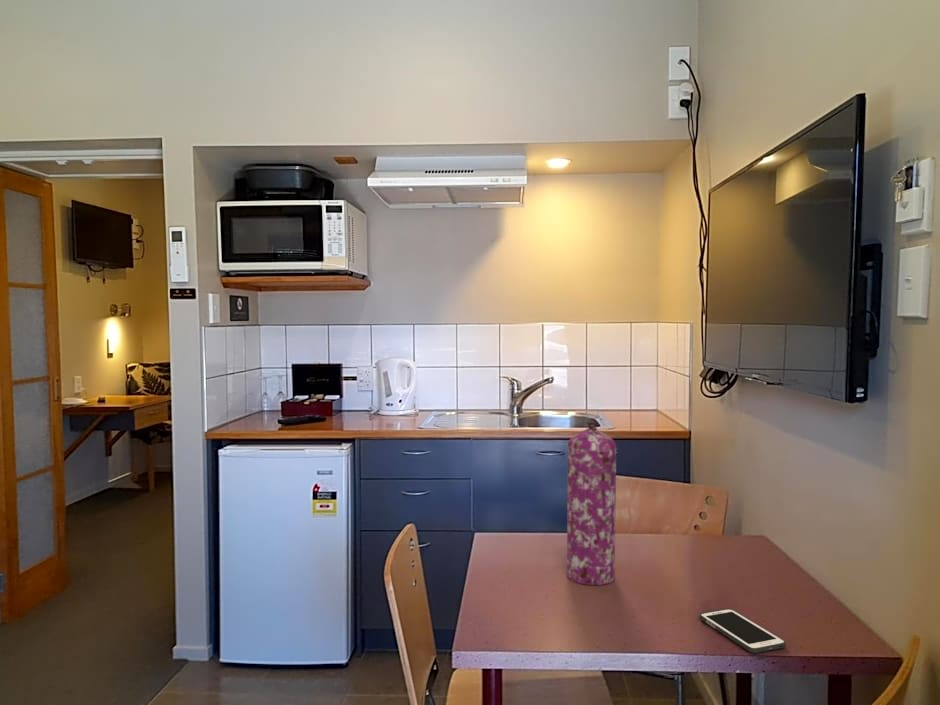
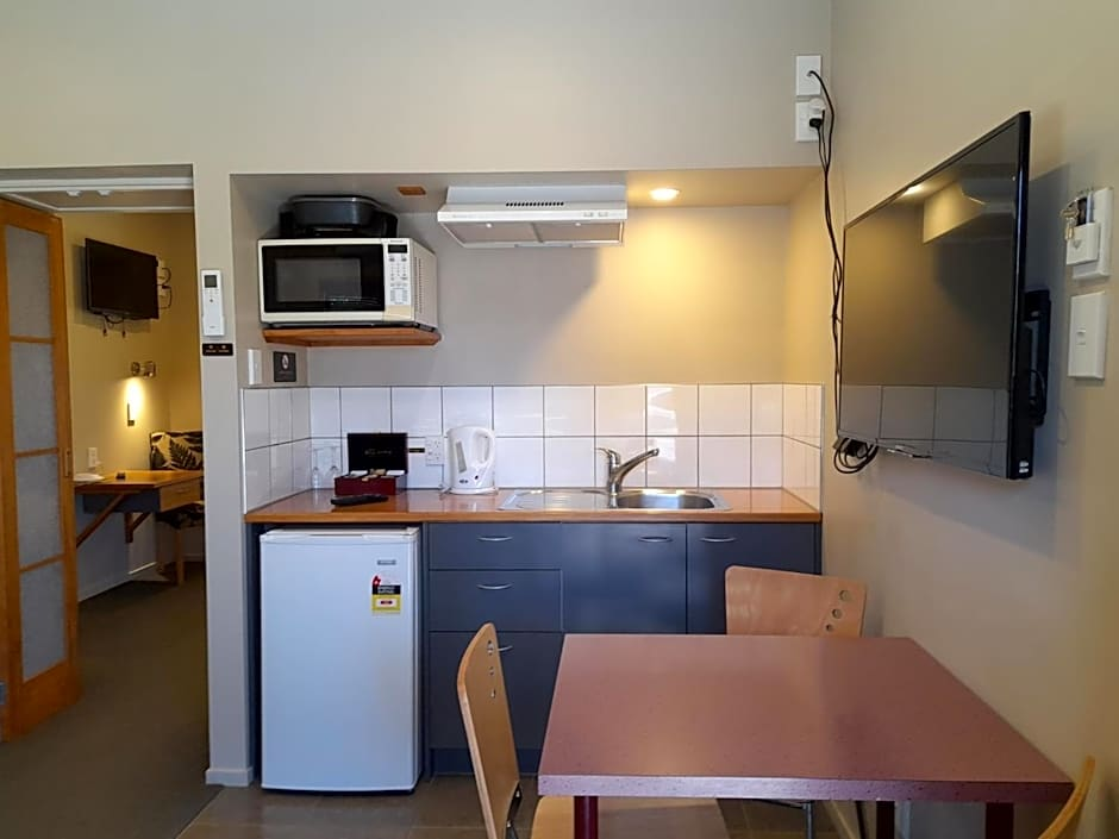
- gas cylinder [566,421,617,586]
- cell phone [698,608,787,654]
